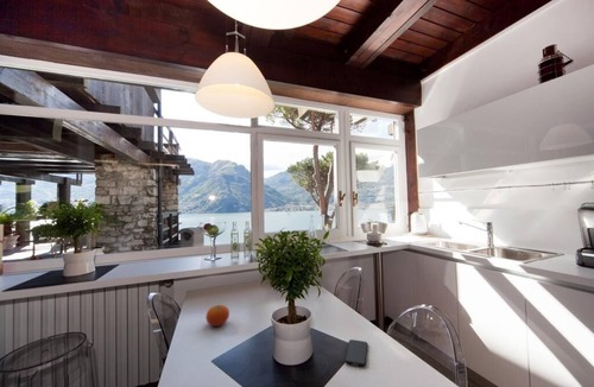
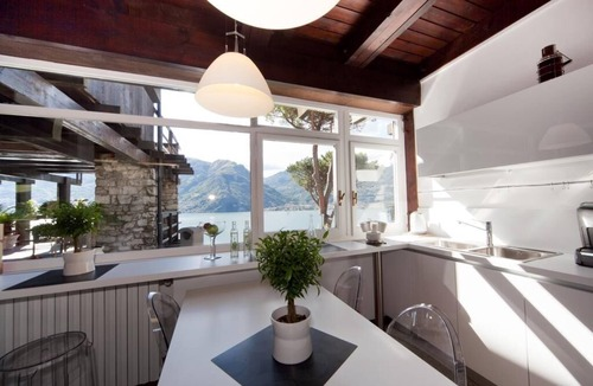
- smartphone [343,338,368,368]
- fruit [206,304,230,326]
